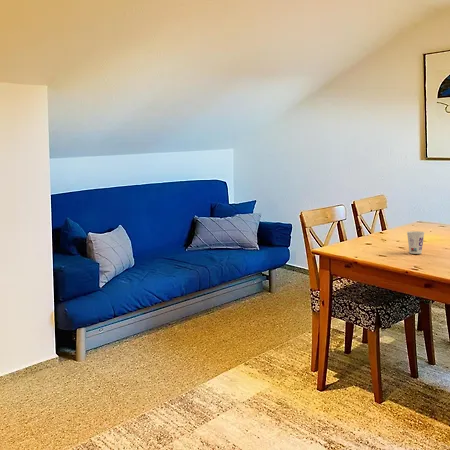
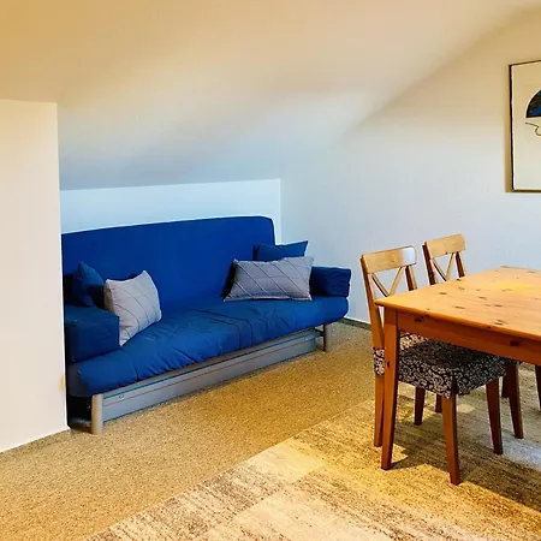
- cup [406,230,426,255]
